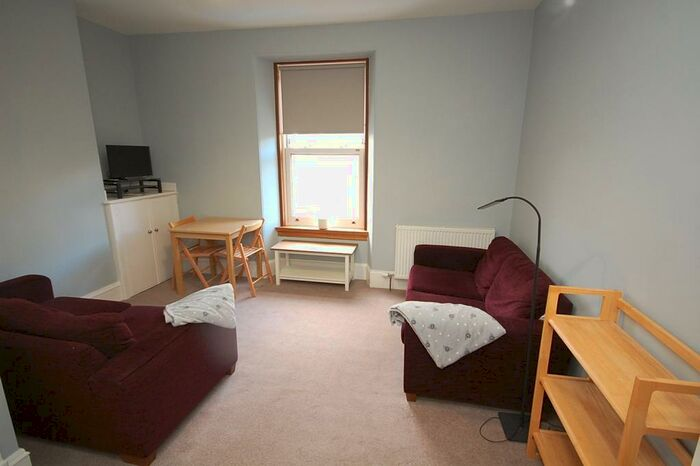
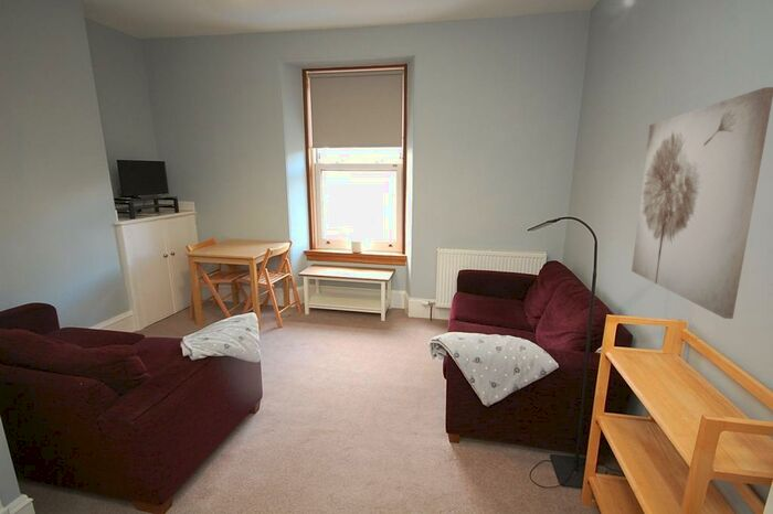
+ wall art [631,86,773,320]
